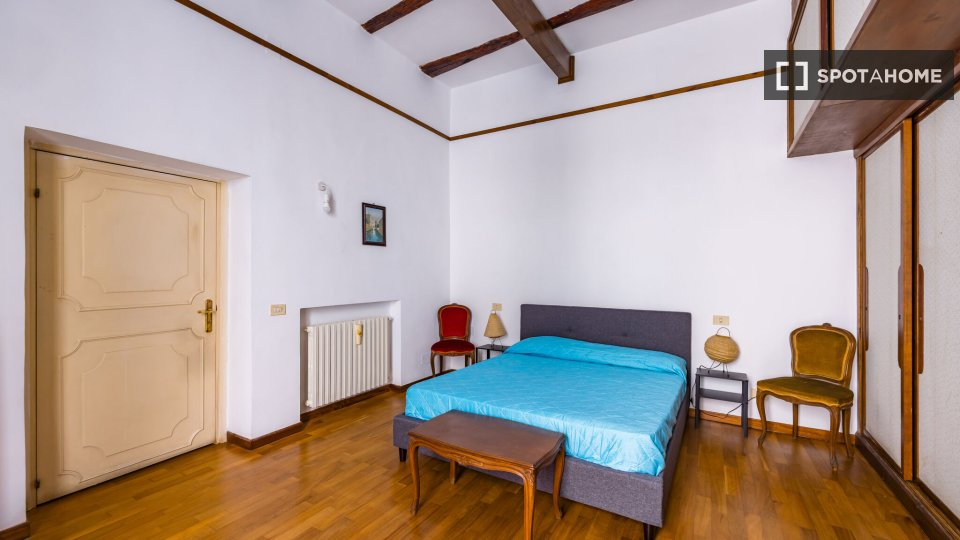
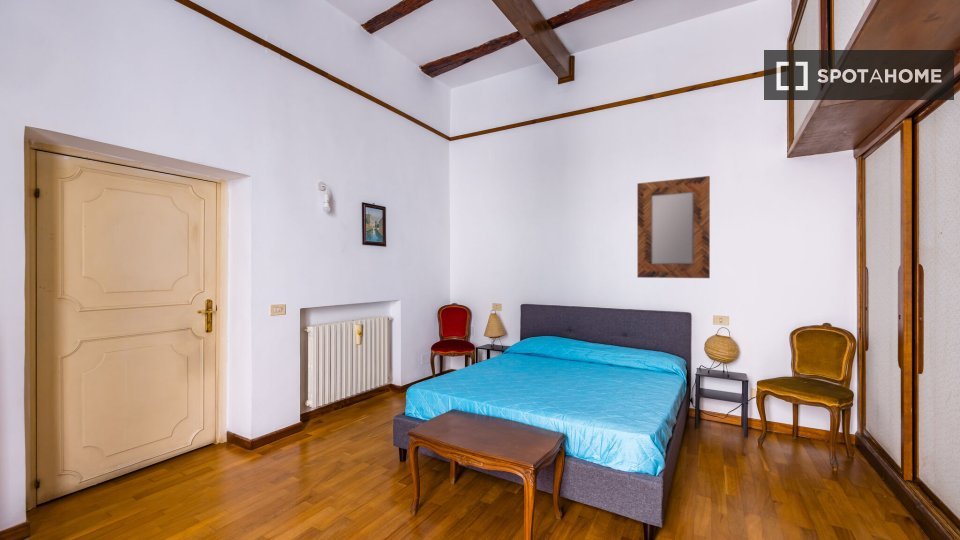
+ home mirror [636,175,711,279]
